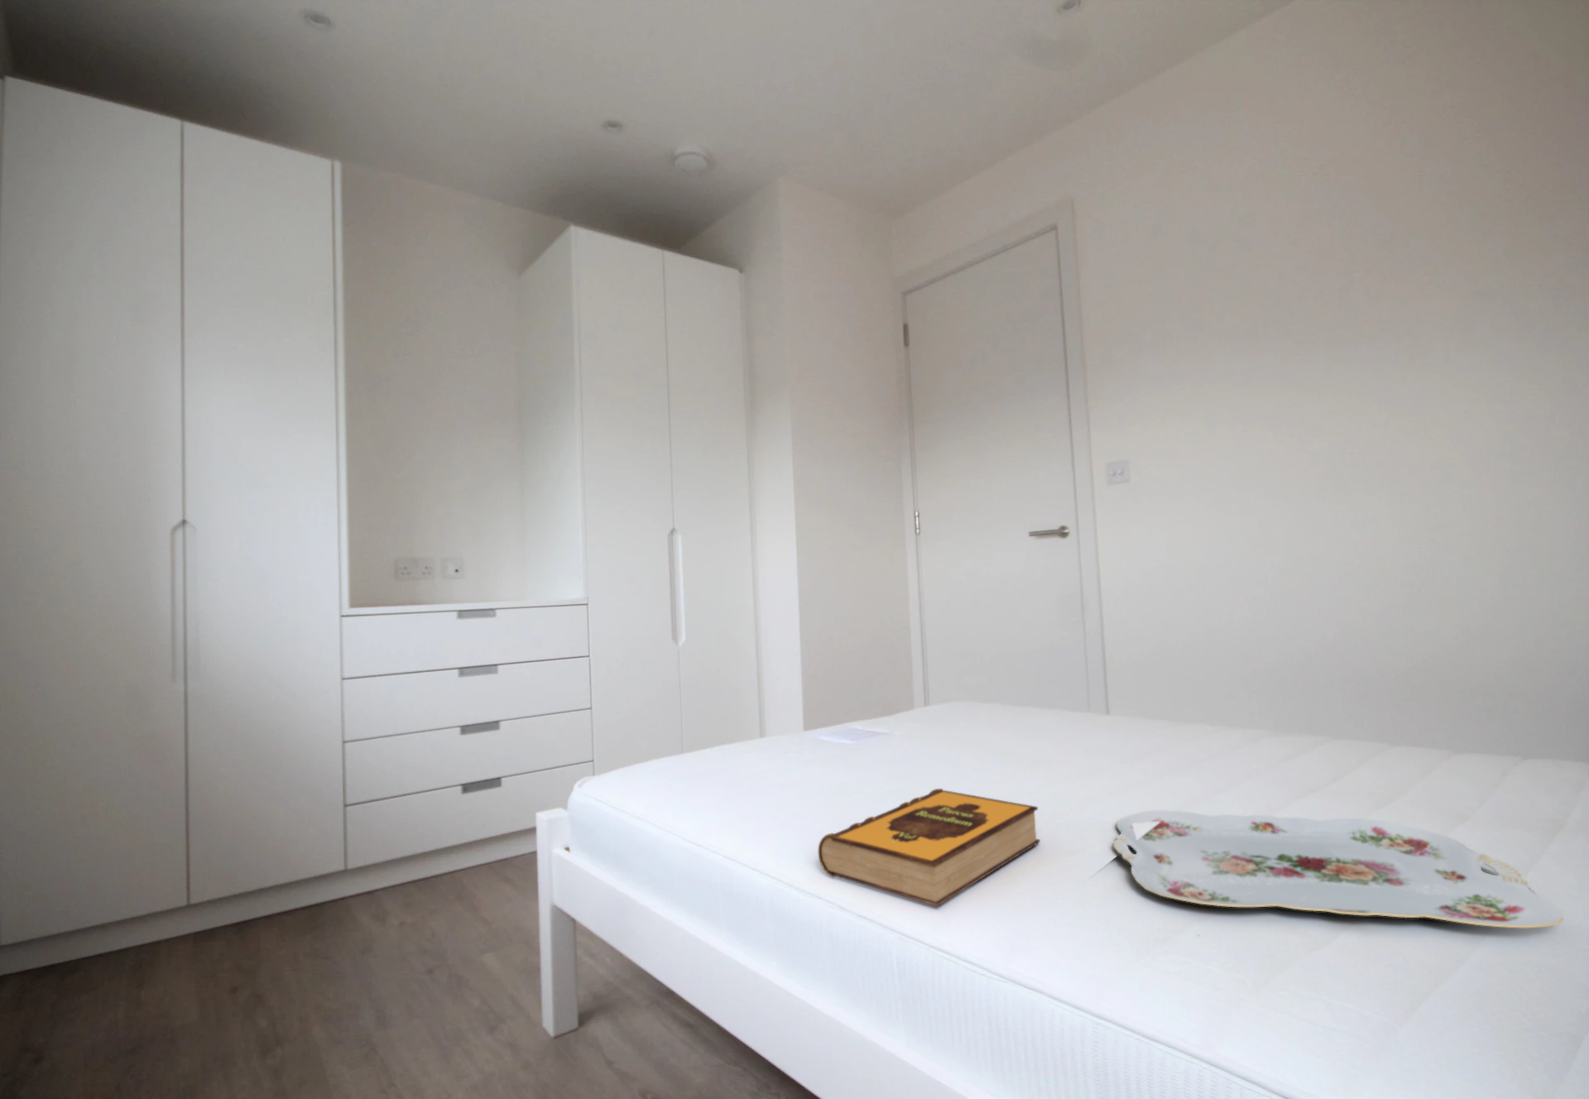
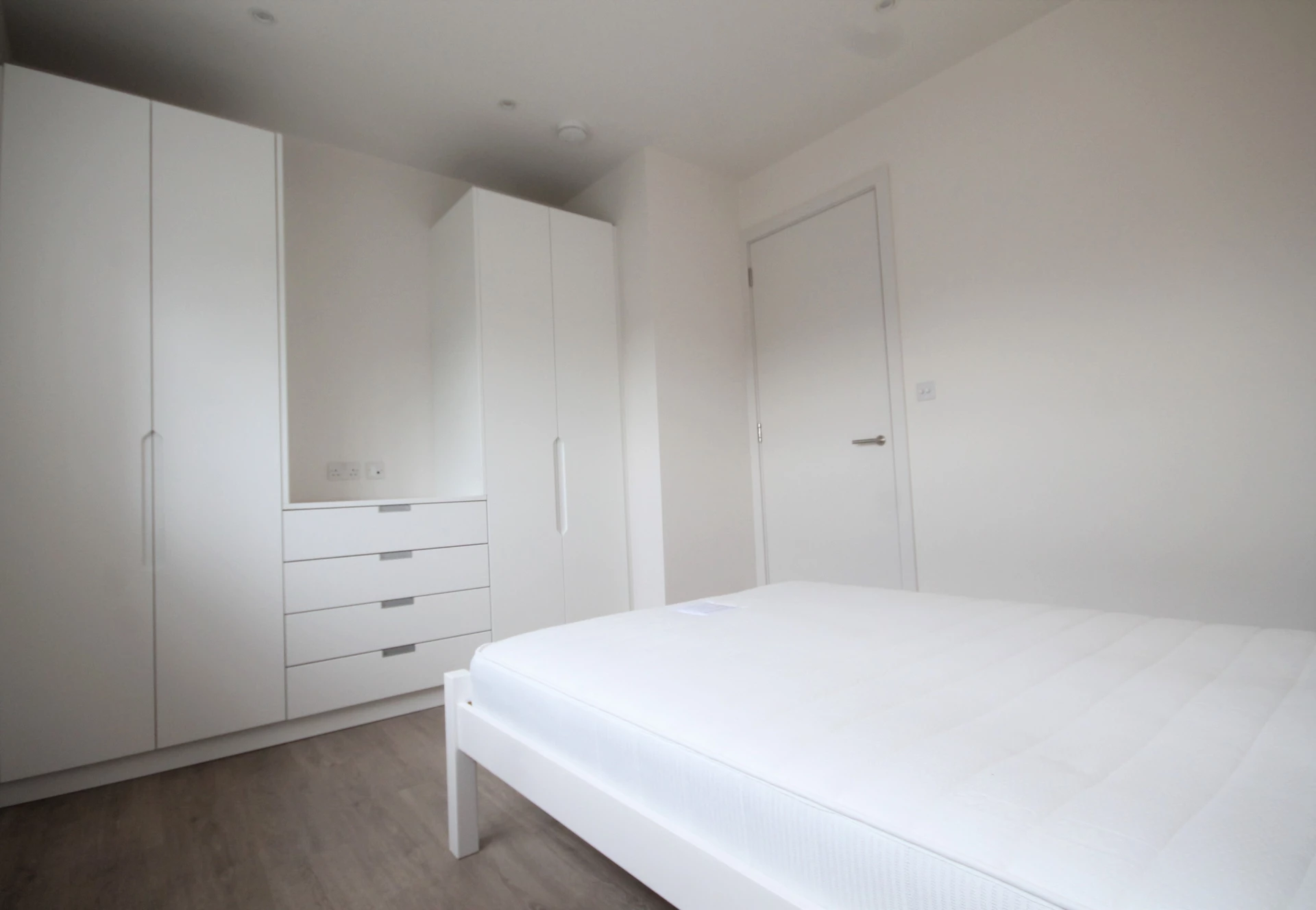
- hardback book [817,787,1041,907]
- serving tray [1112,809,1565,929]
